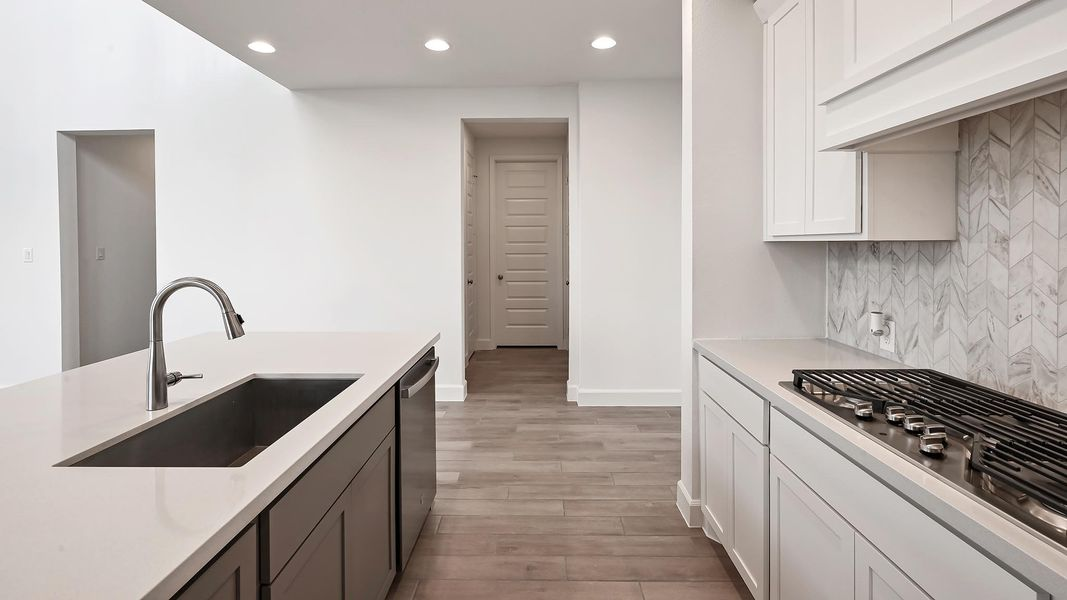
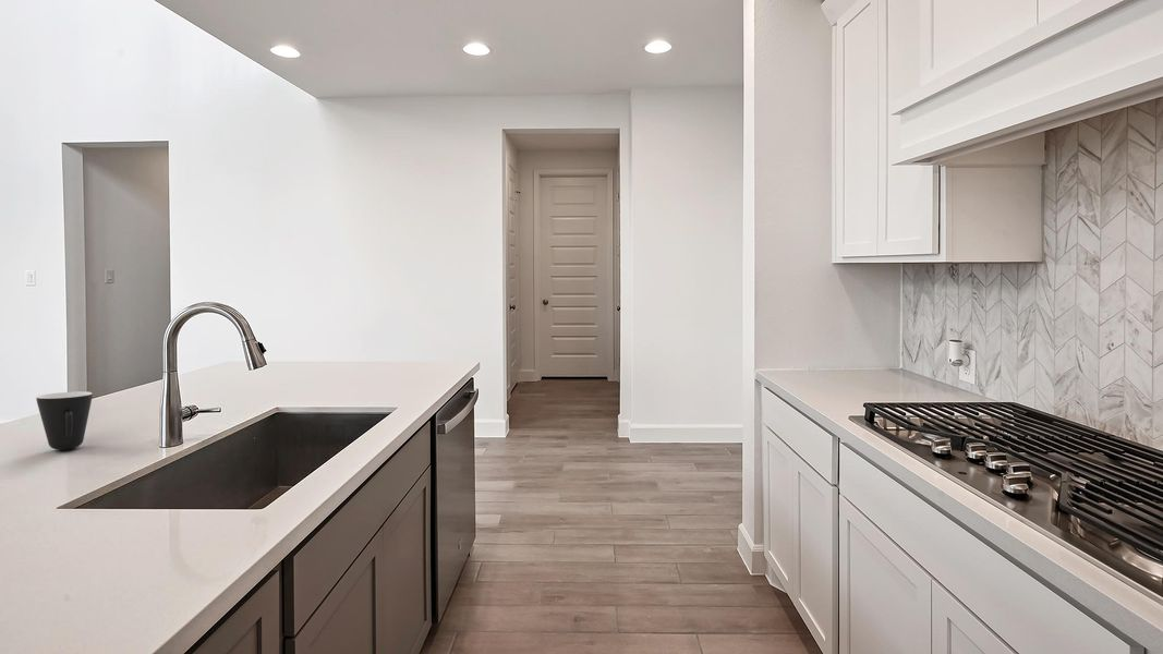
+ mug [35,390,94,451]
